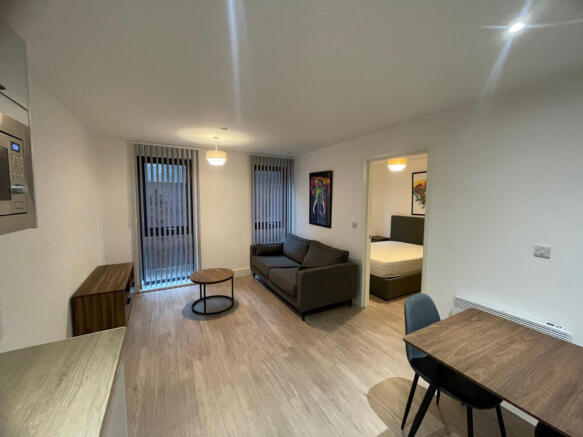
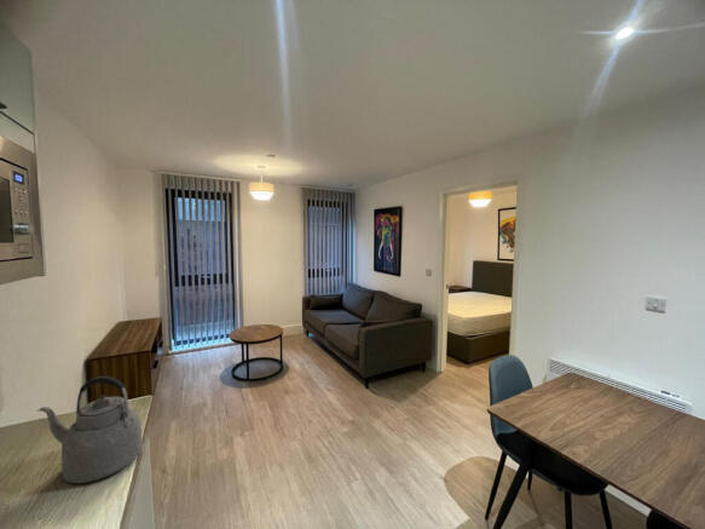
+ kettle [37,375,144,484]
